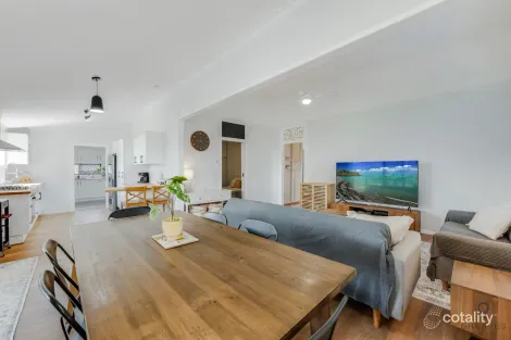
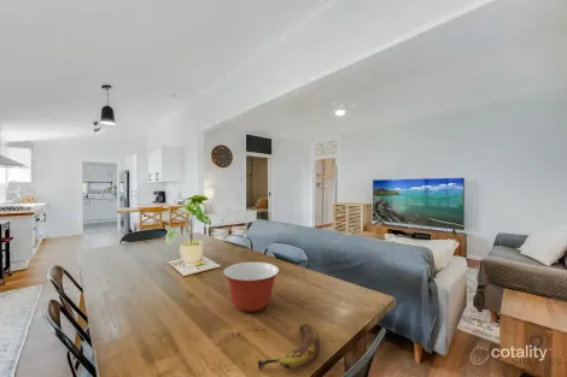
+ banana [256,323,321,372]
+ mixing bowl [222,261,280,313]
